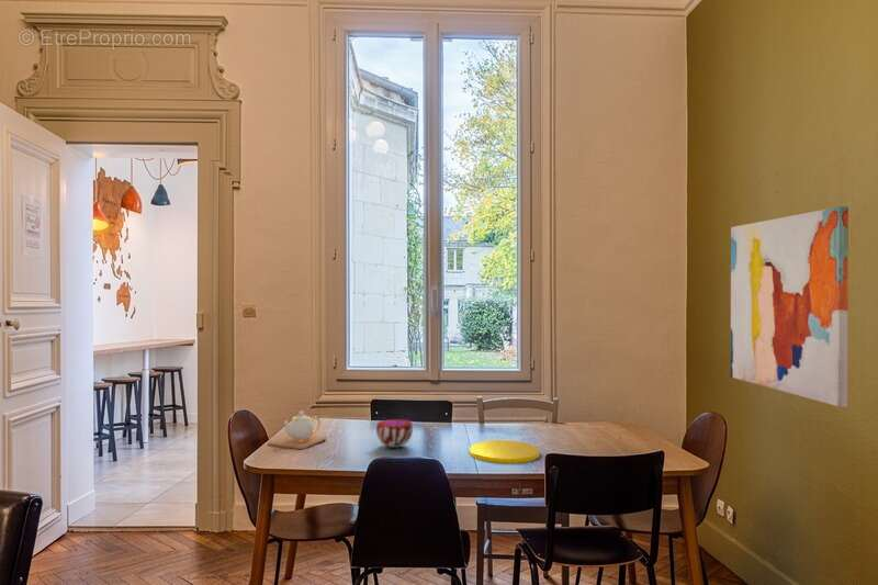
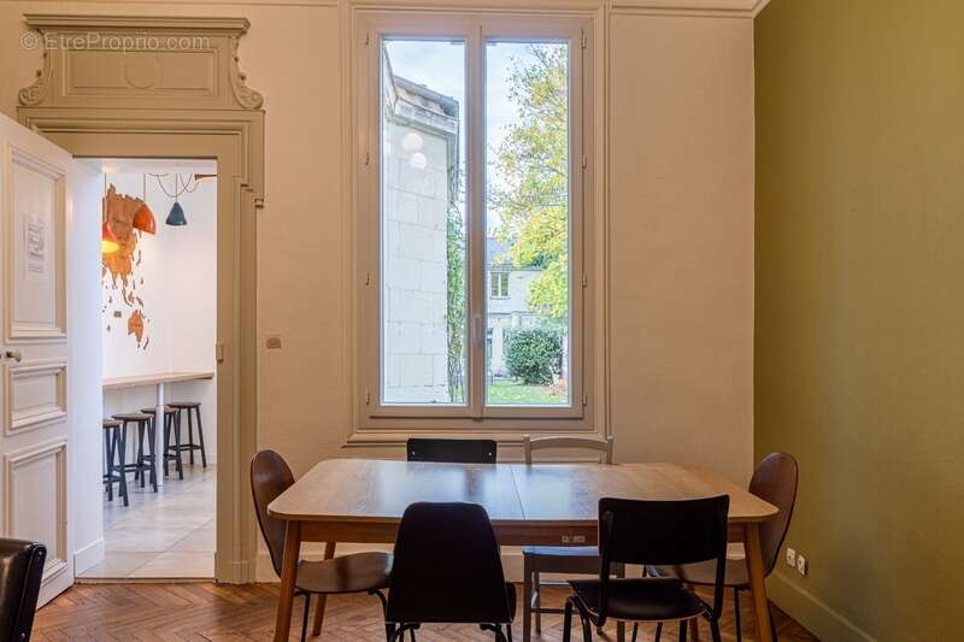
- teapot [268,410,327,450]
- wall art [730,205,849,408]
- plate [469,439,541,464]
- decorative bowl [375,418,414,449]
